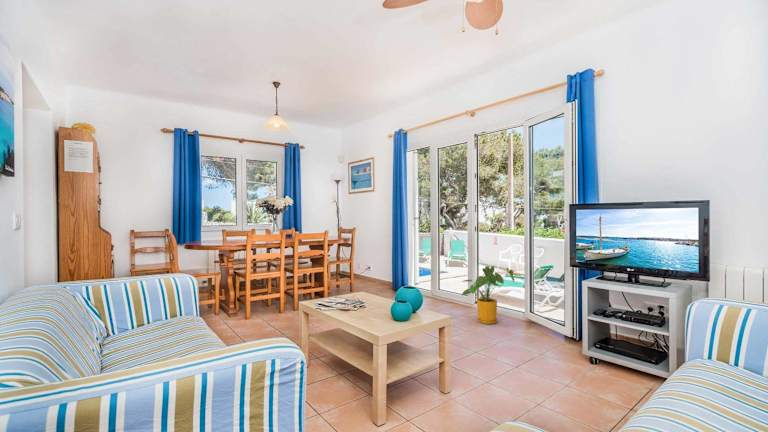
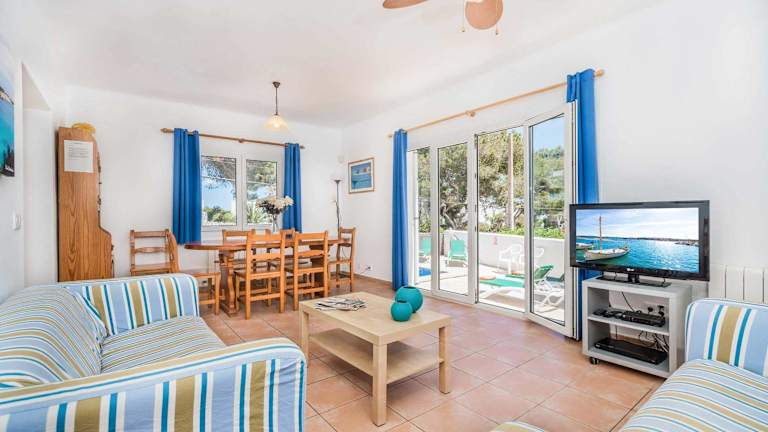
- house plant [460,265,515,325]
